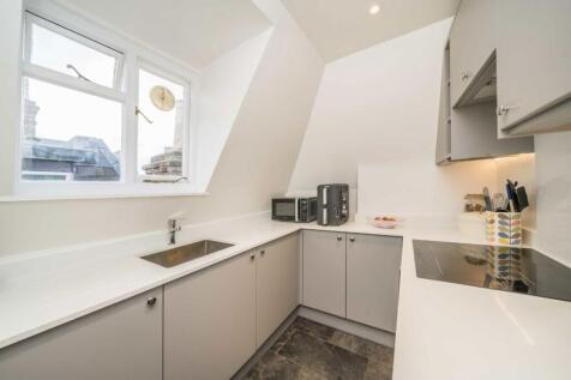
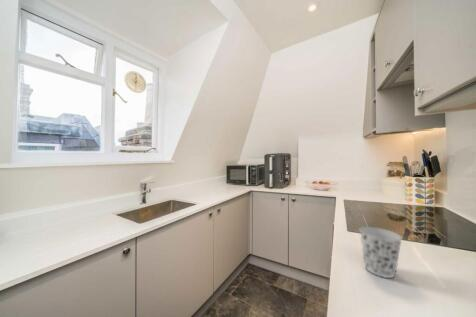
+ cup [359,226,403,279]
